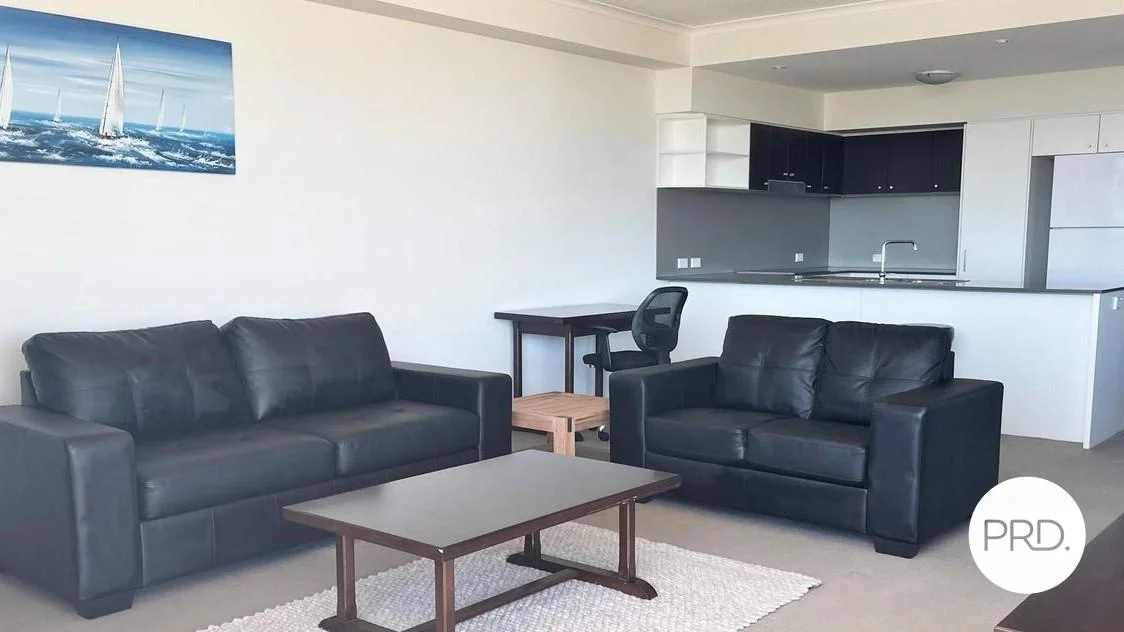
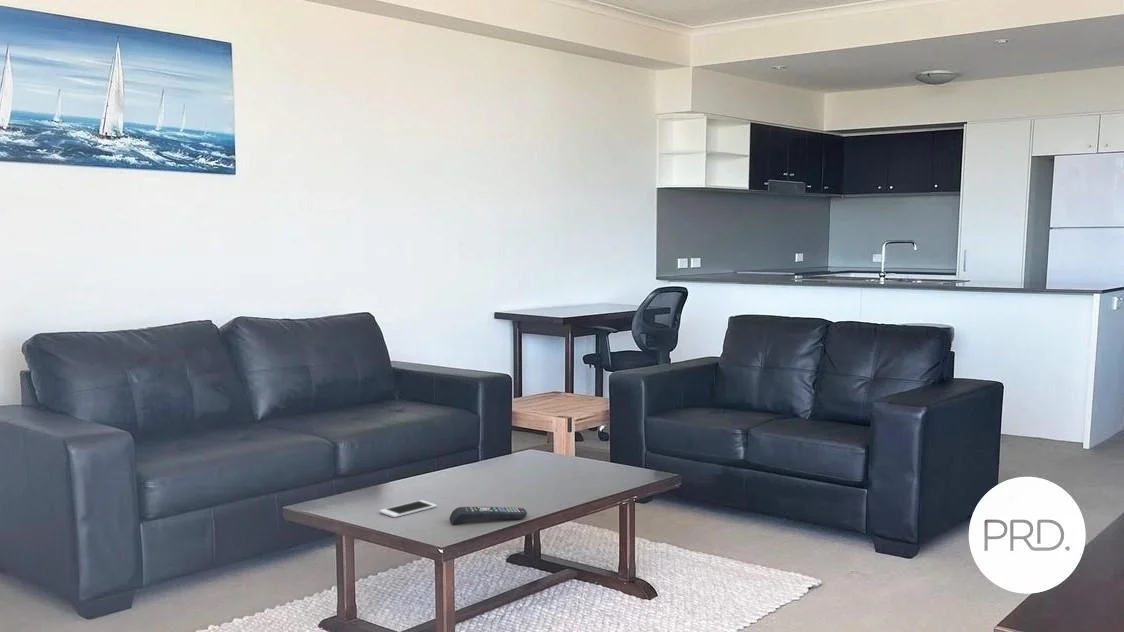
+ remote control [449,506,528,525]
+ cell phone [379,499,438,518]
